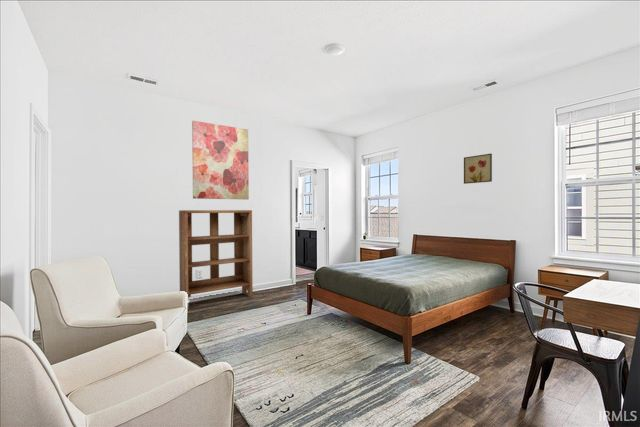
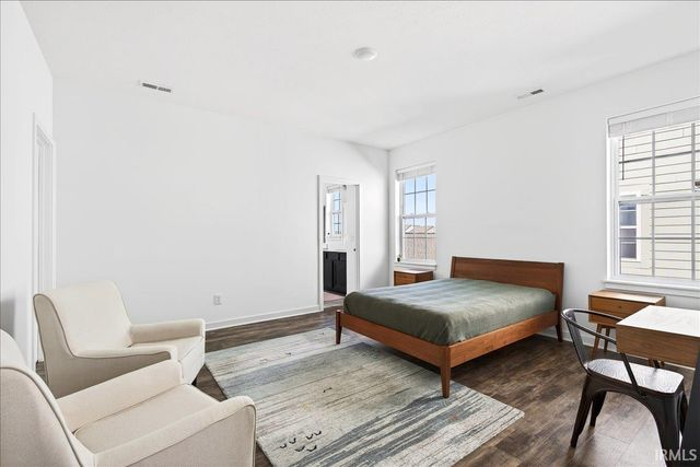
- wall art [191,120,250,201]
- wall art [463,153,493,185]
- bookshelf [178,209,254,298]
